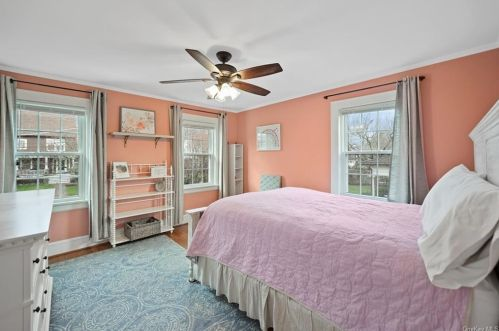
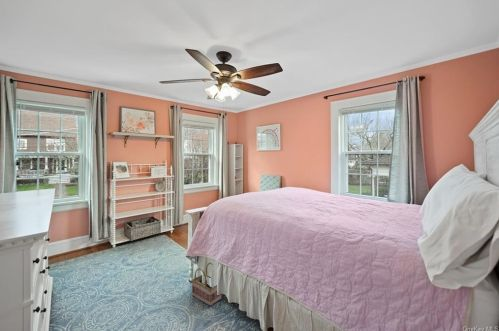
+ basket [190,262,222,307]
